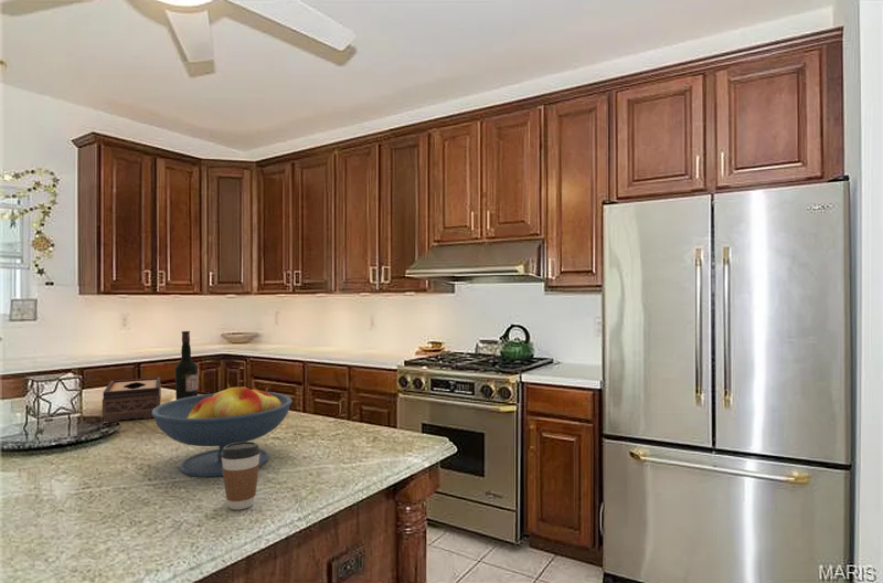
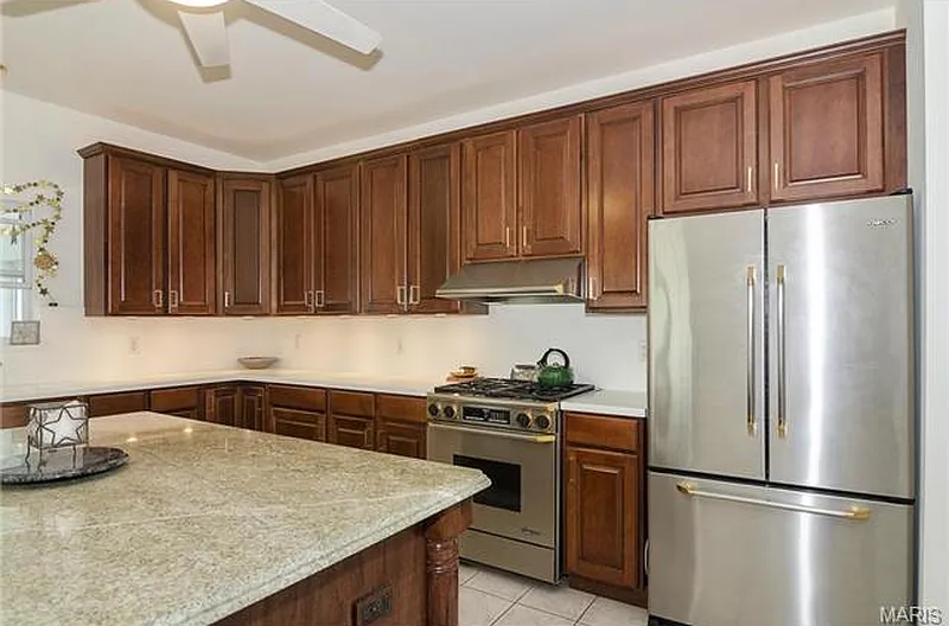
- wine bottle [174,330,199,400]
- fruit bowl [151,383,294,478]
- coffee cup [221,441,260,511]
- tissue box [102,377,162,423]
